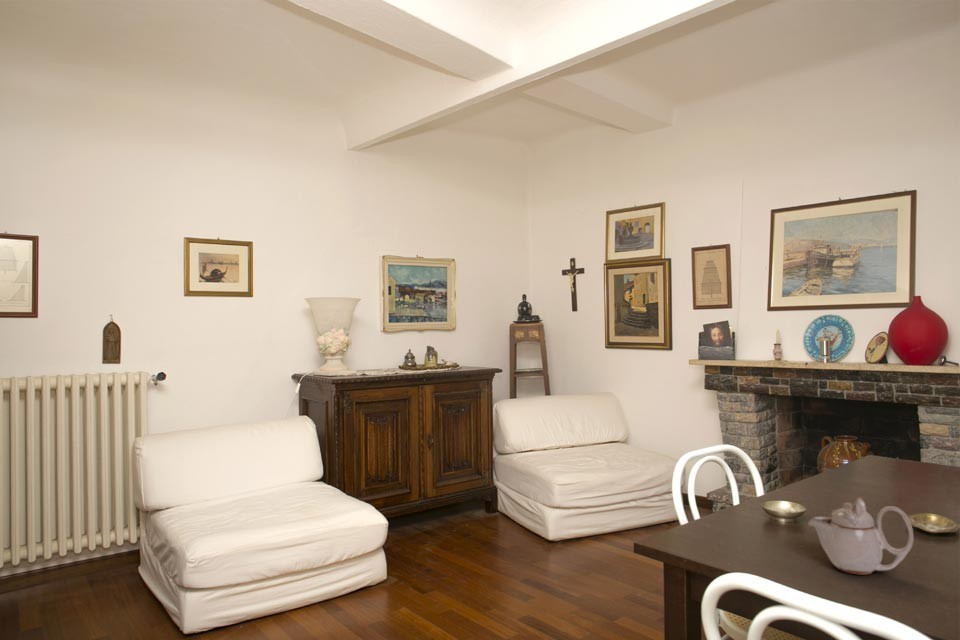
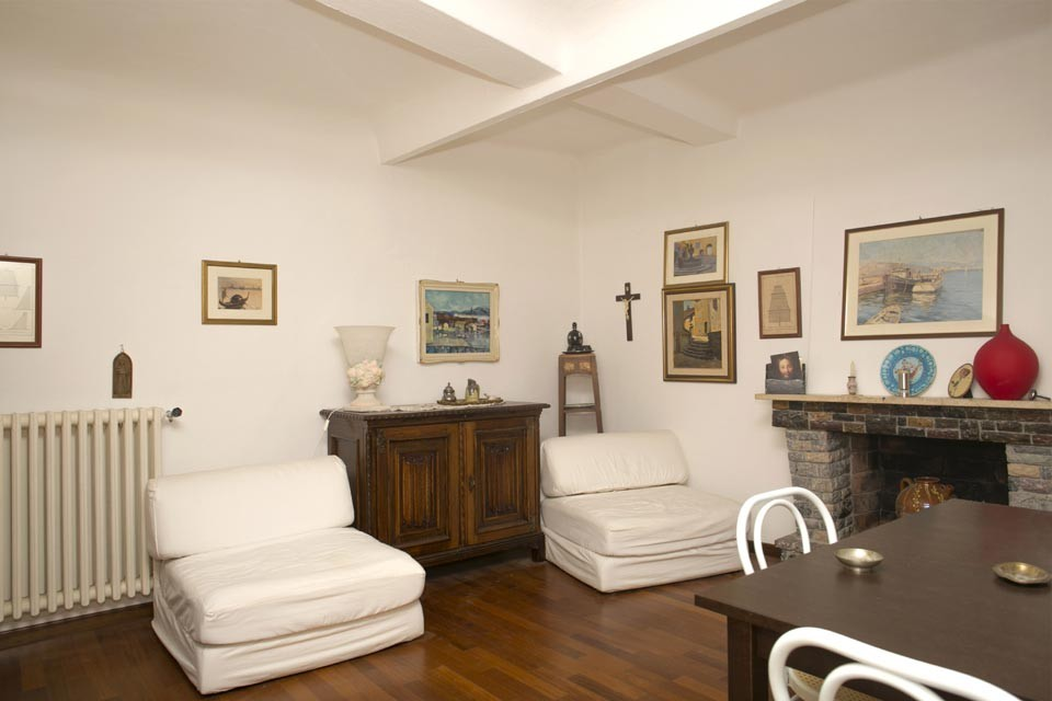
- teapot [807,496,914,575]
